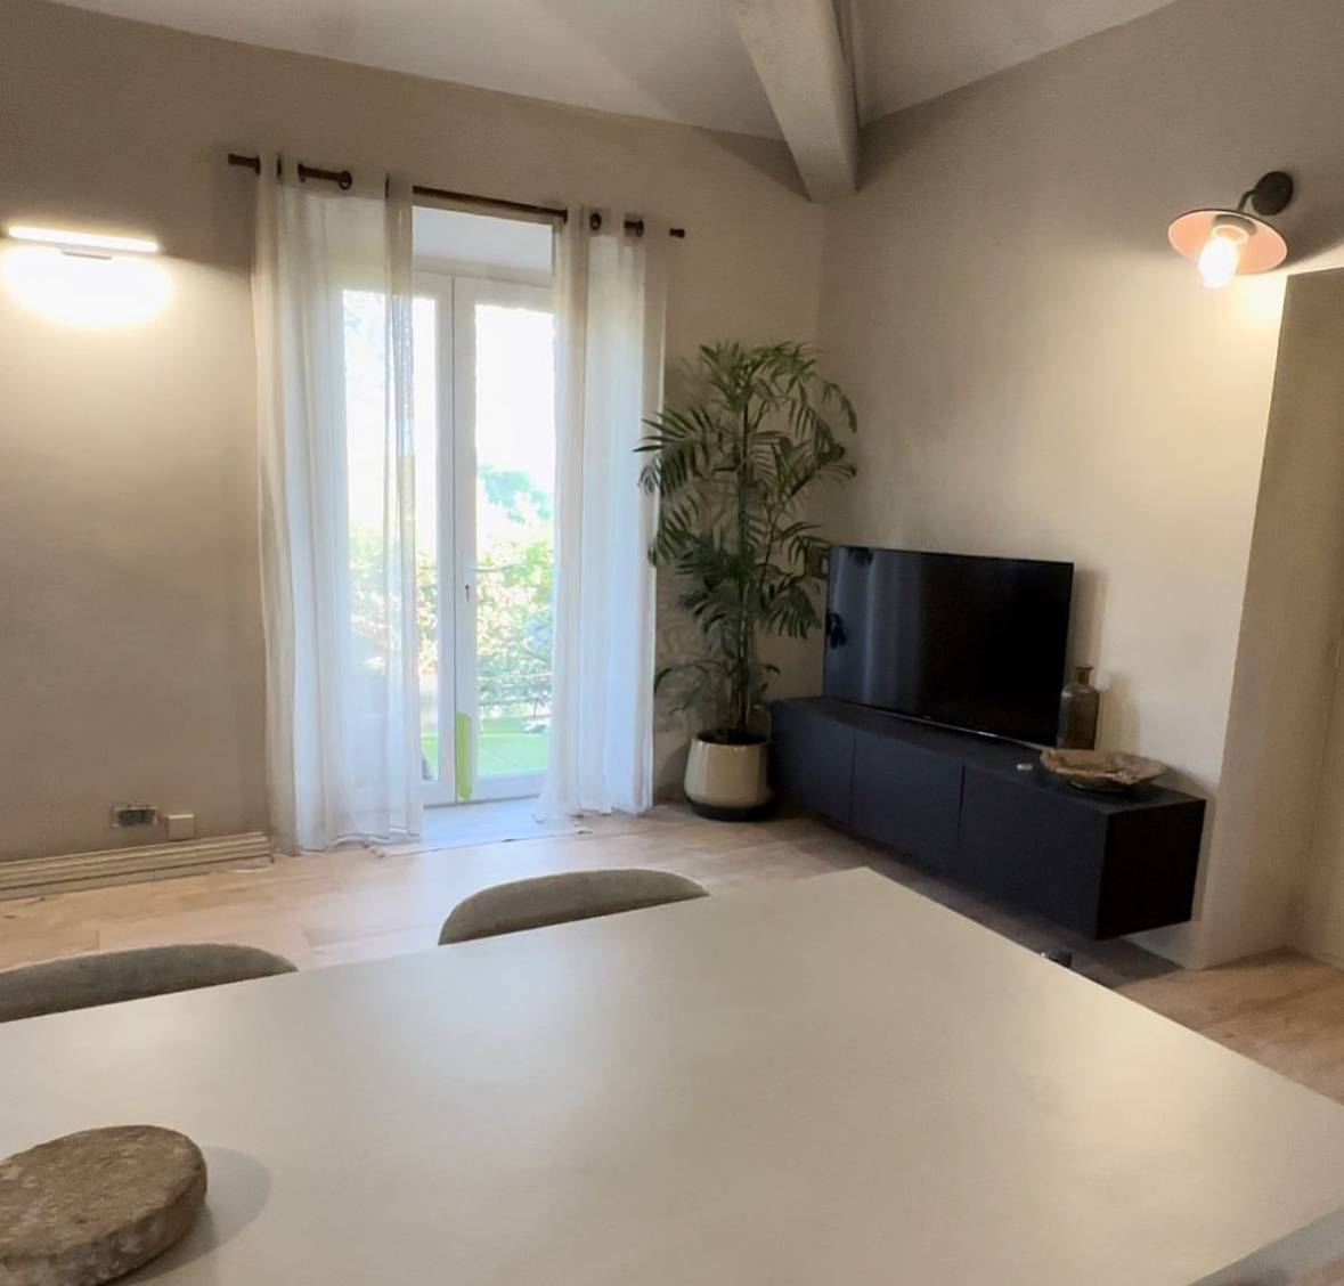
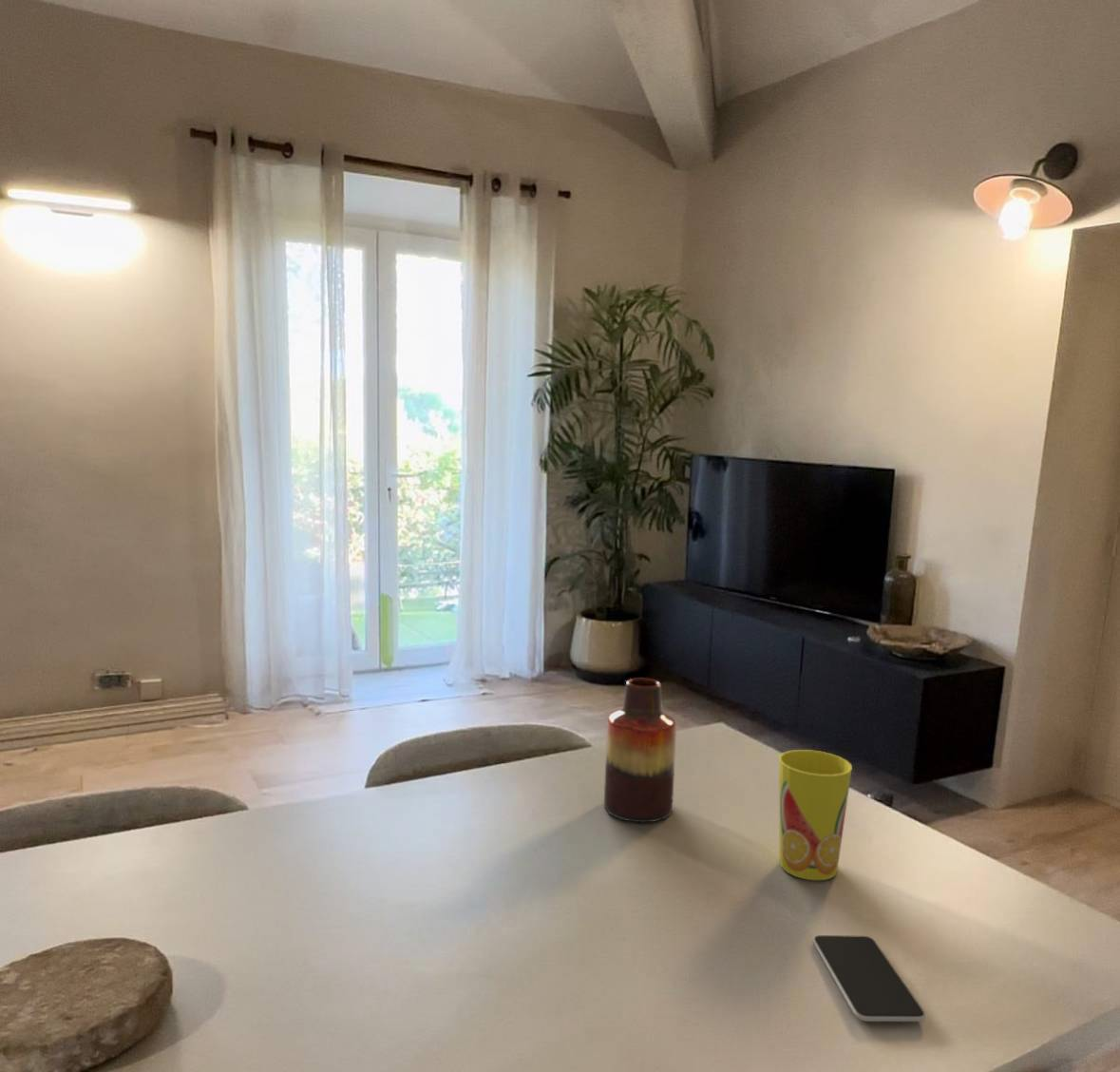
+ cup [778,749,853,881]
+ vase [603,677,677,823]
+ smartphone [812,934,926,1023]
